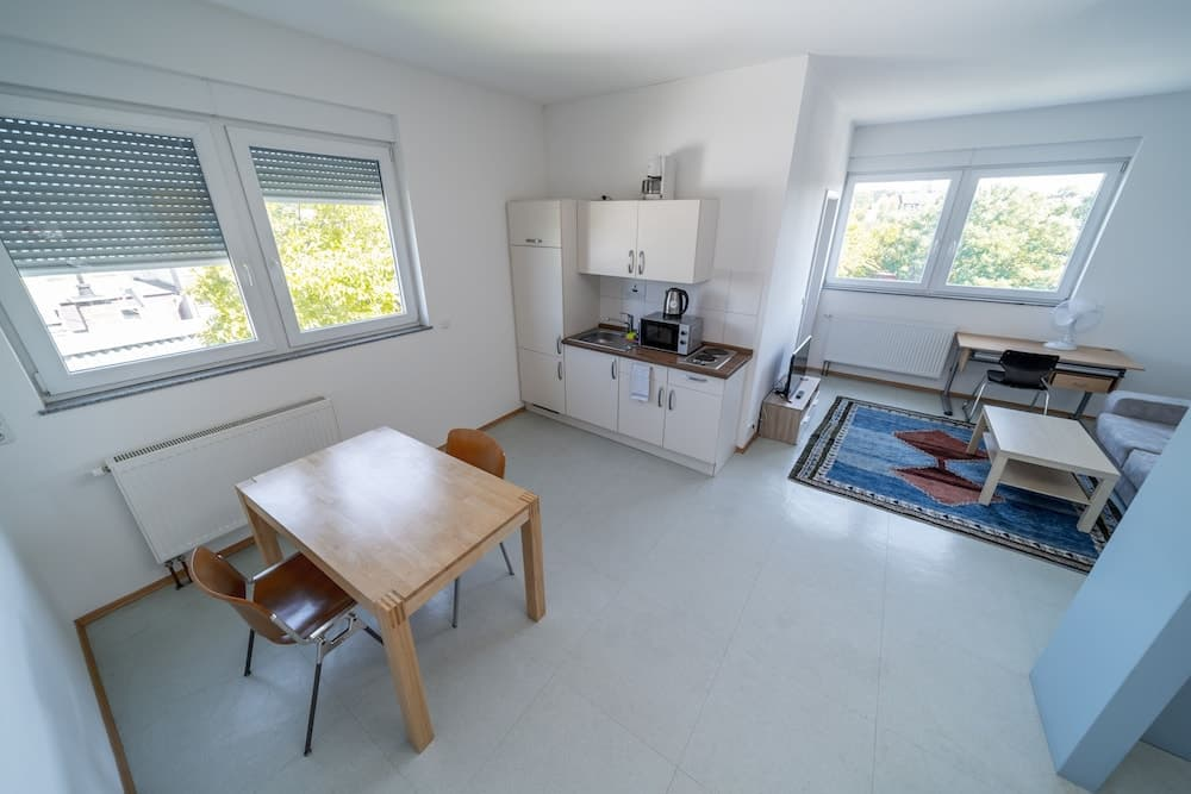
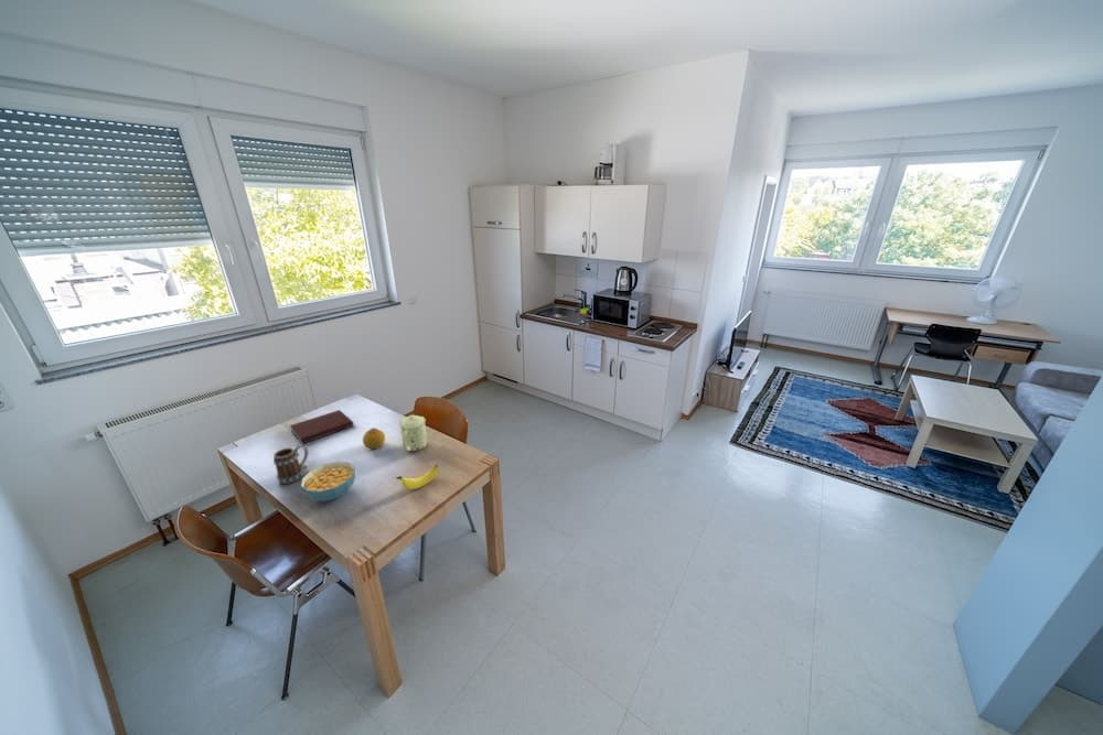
+ mug [398,414,428,452]
+ mug [272,444,309,485]
+ notebook [289,409,354,445]
+ fruit [362,426,386,450]
+ cereal bowl [300,461,356,502]
+ banana [395,464,440,490]
